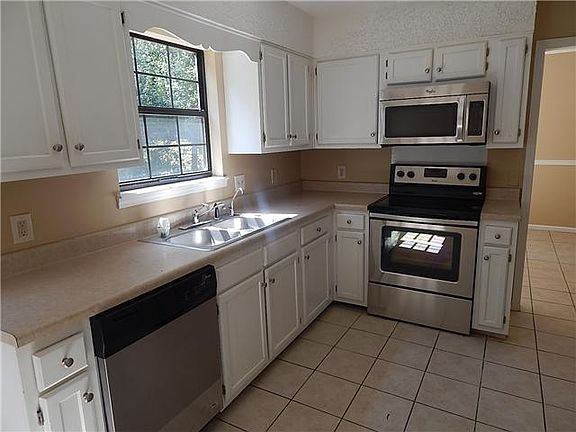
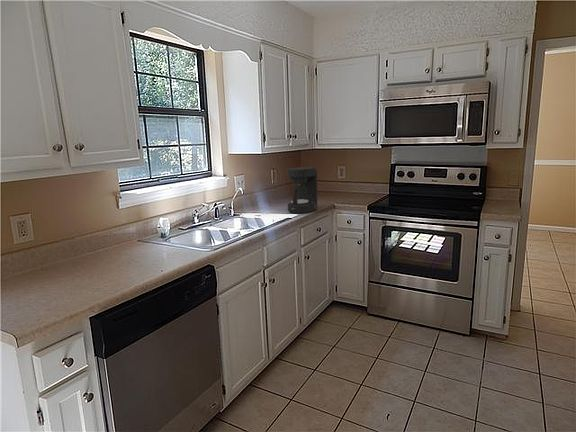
+ coffee maker [286,166,318,214]
